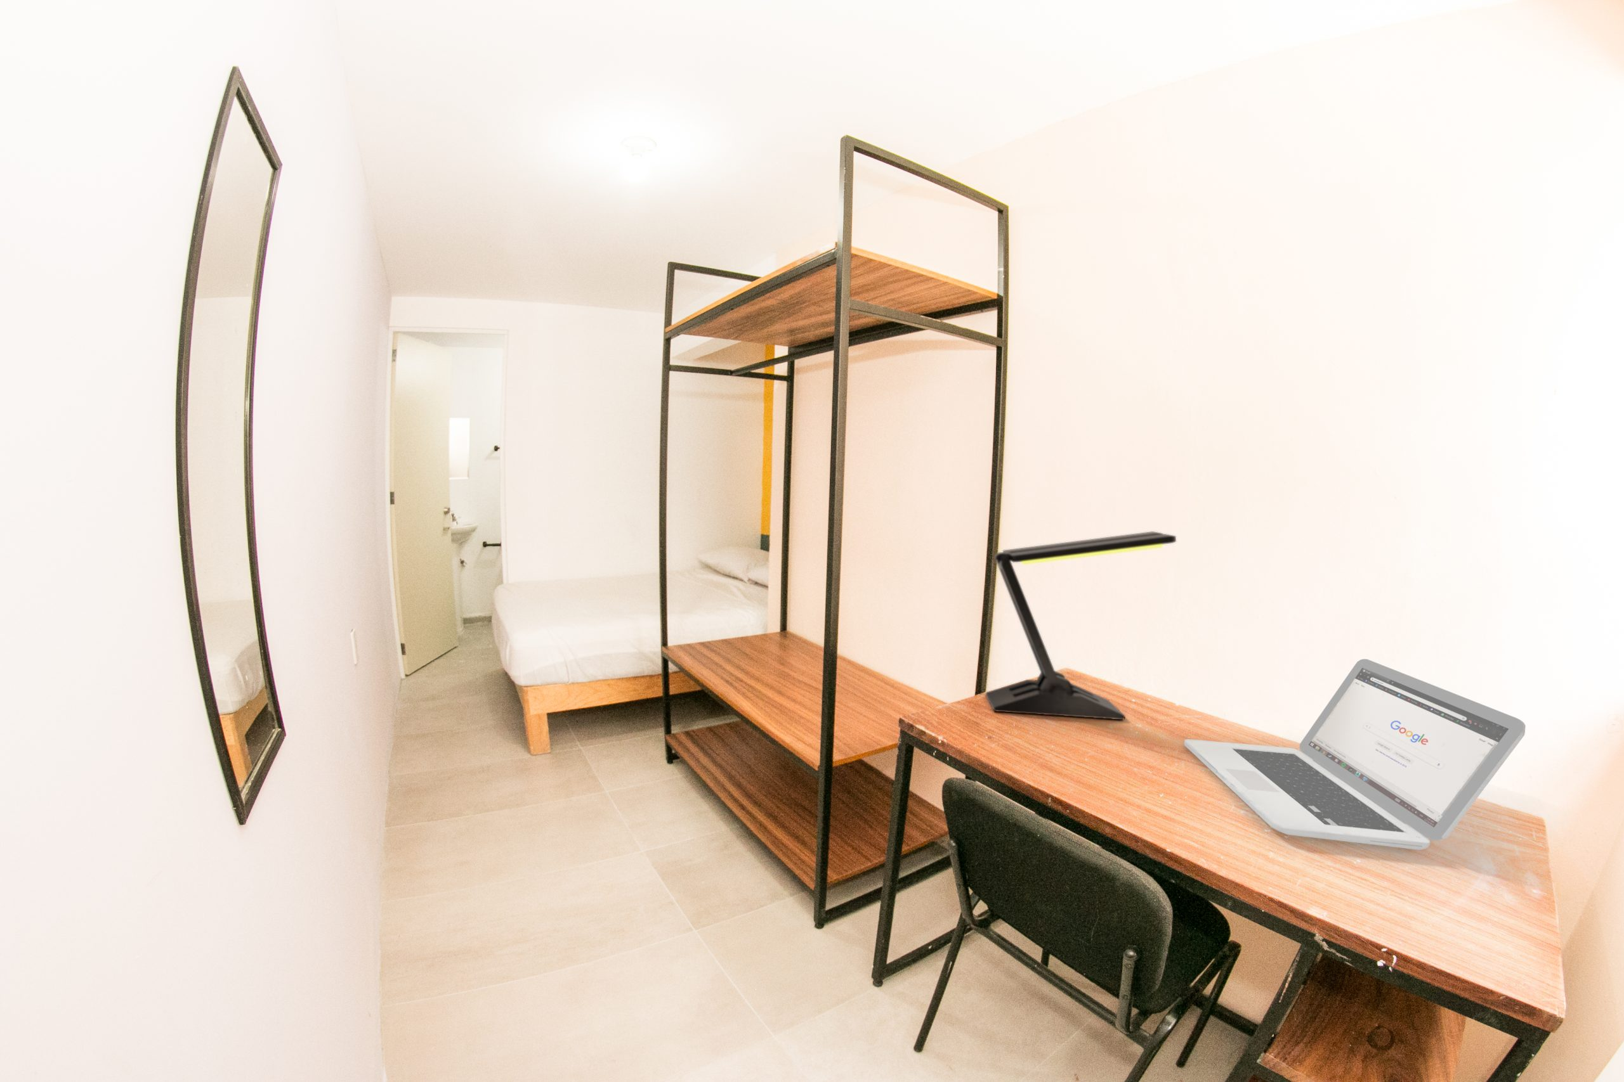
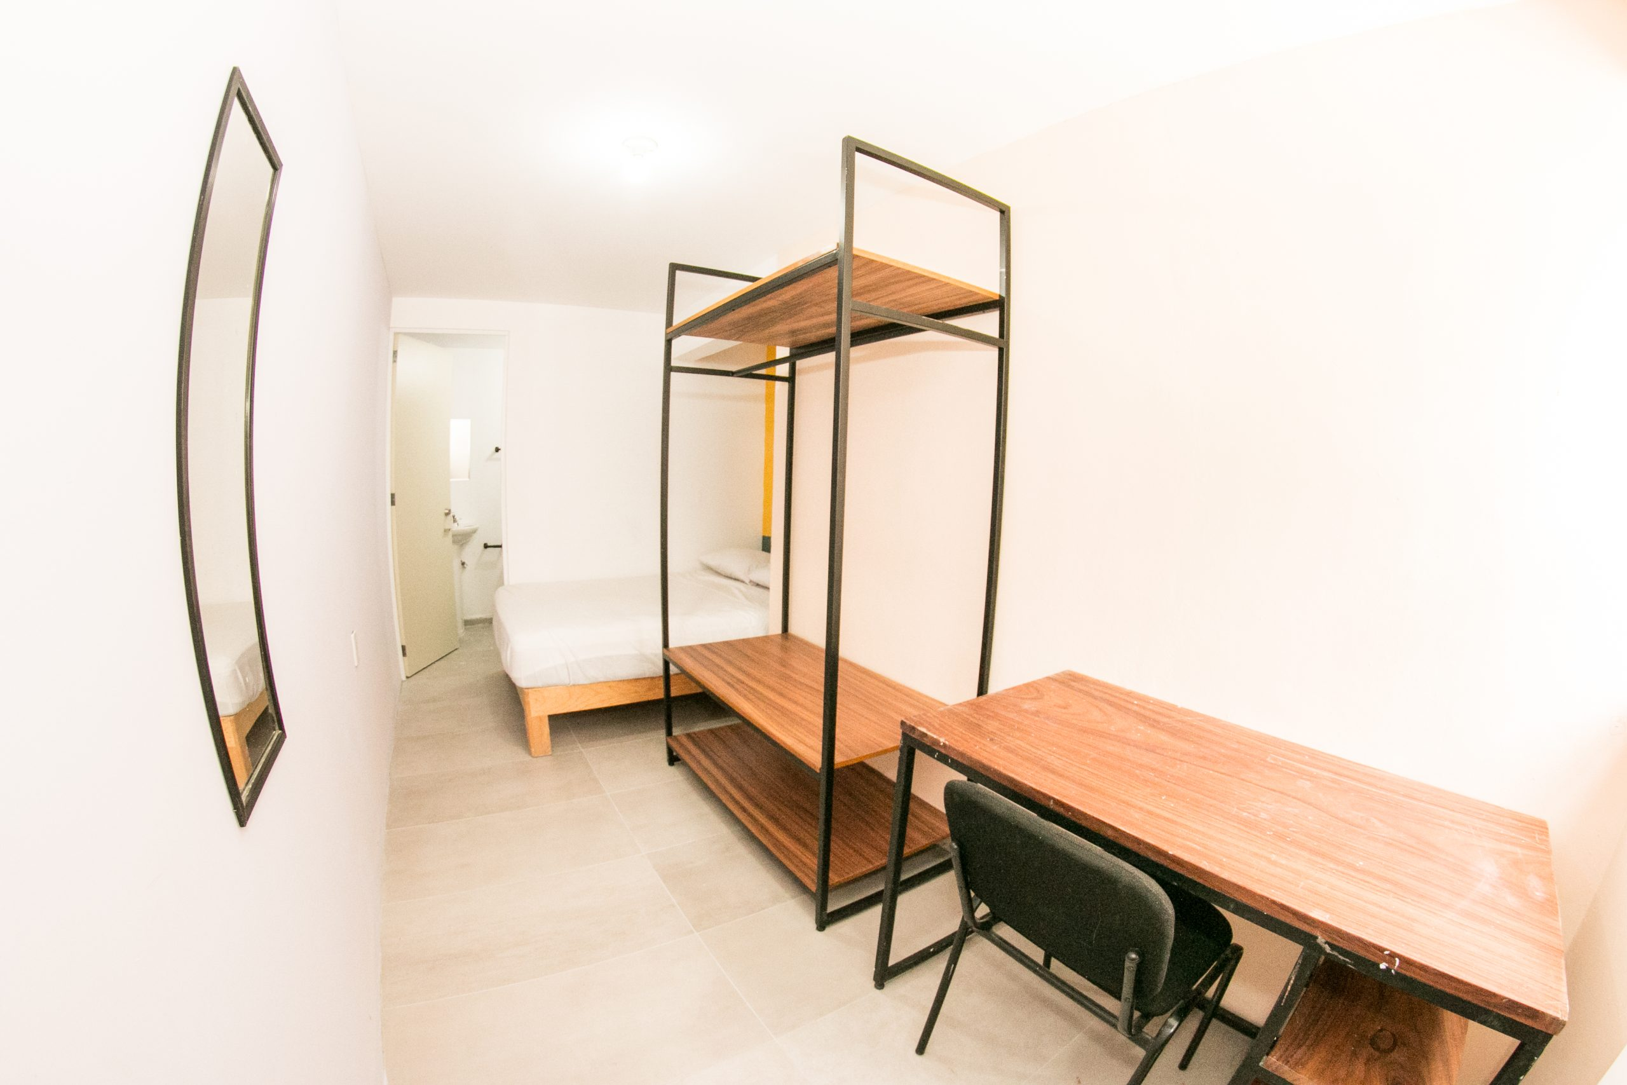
- desk lamp [985,530,1177,721]
- laptop [1184,658,1526,850]
